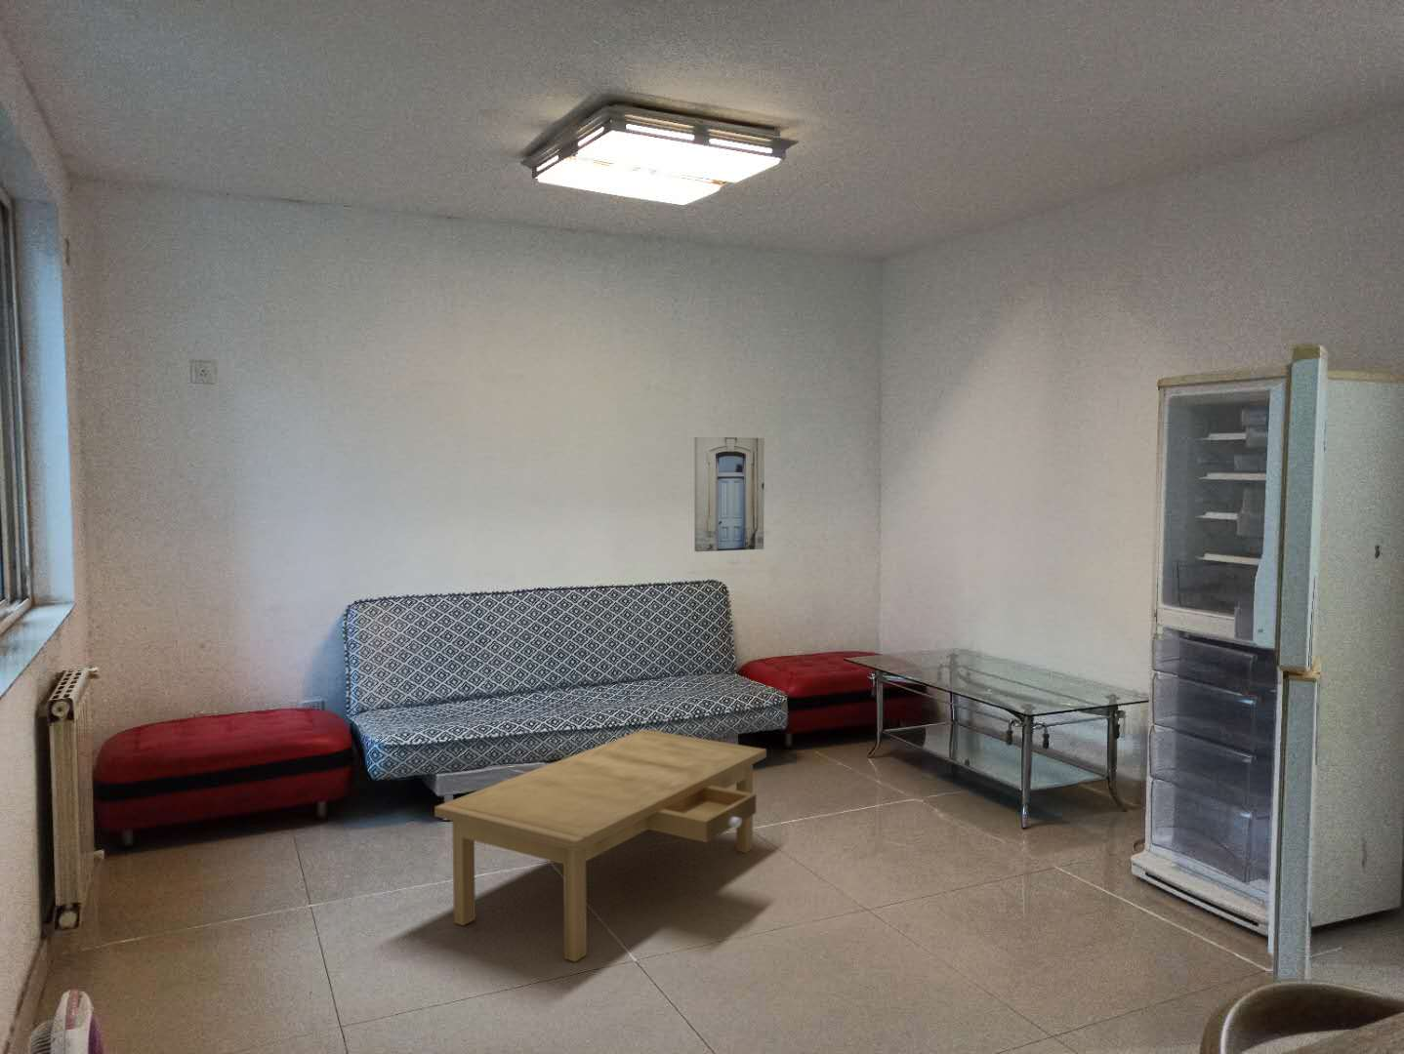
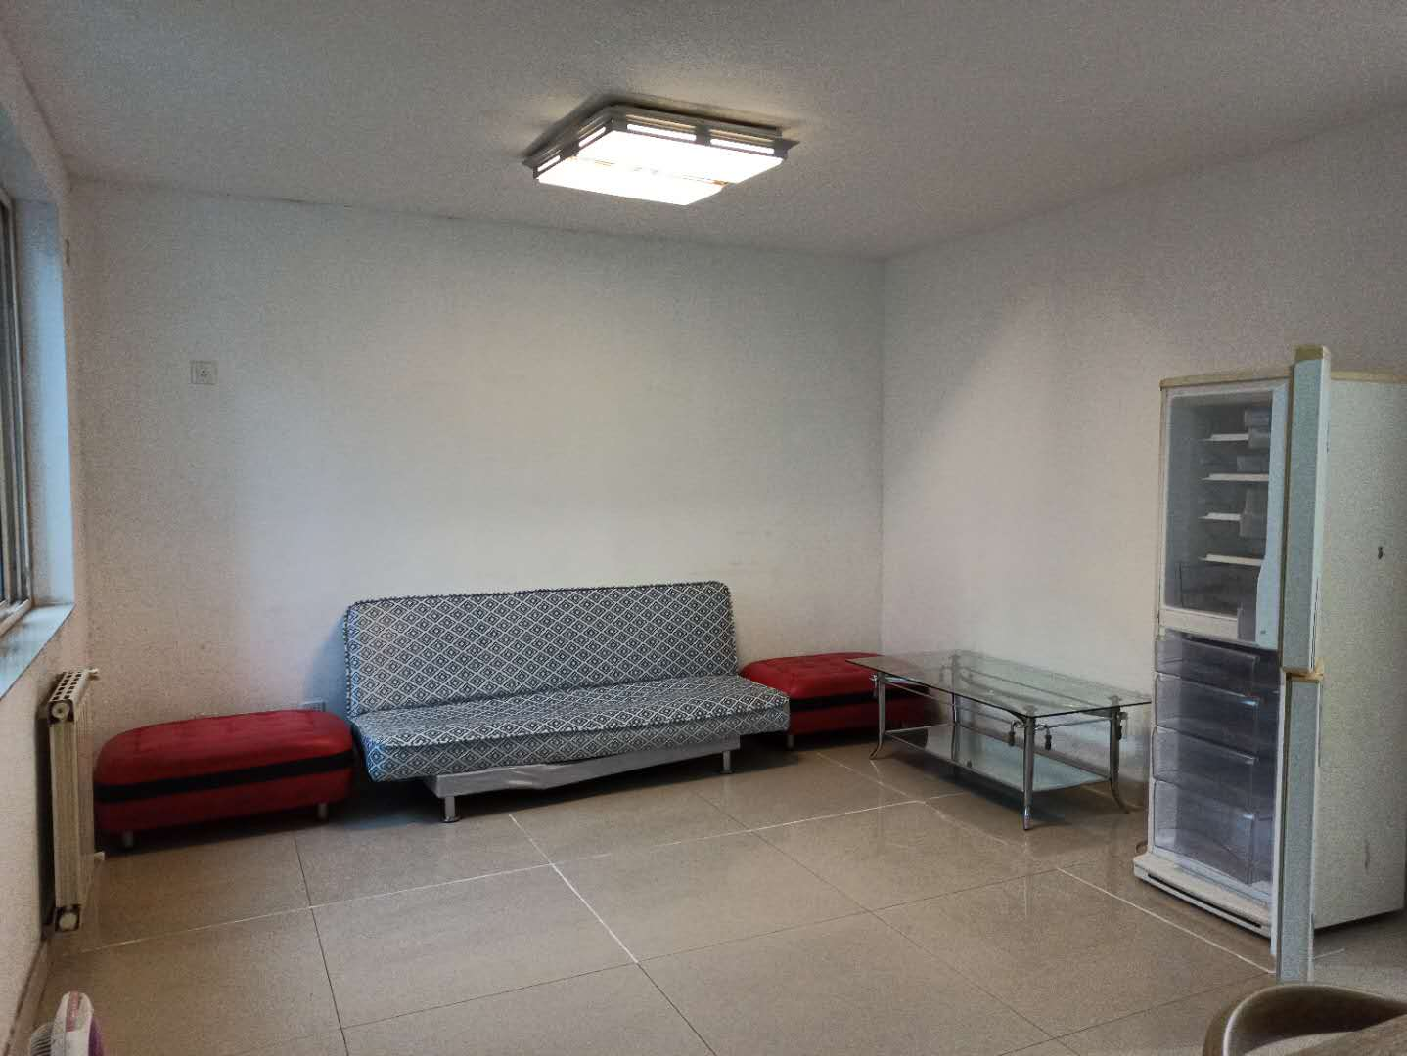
- coffee table [434,728,767,962]
- wall art [693,436,765,552]
